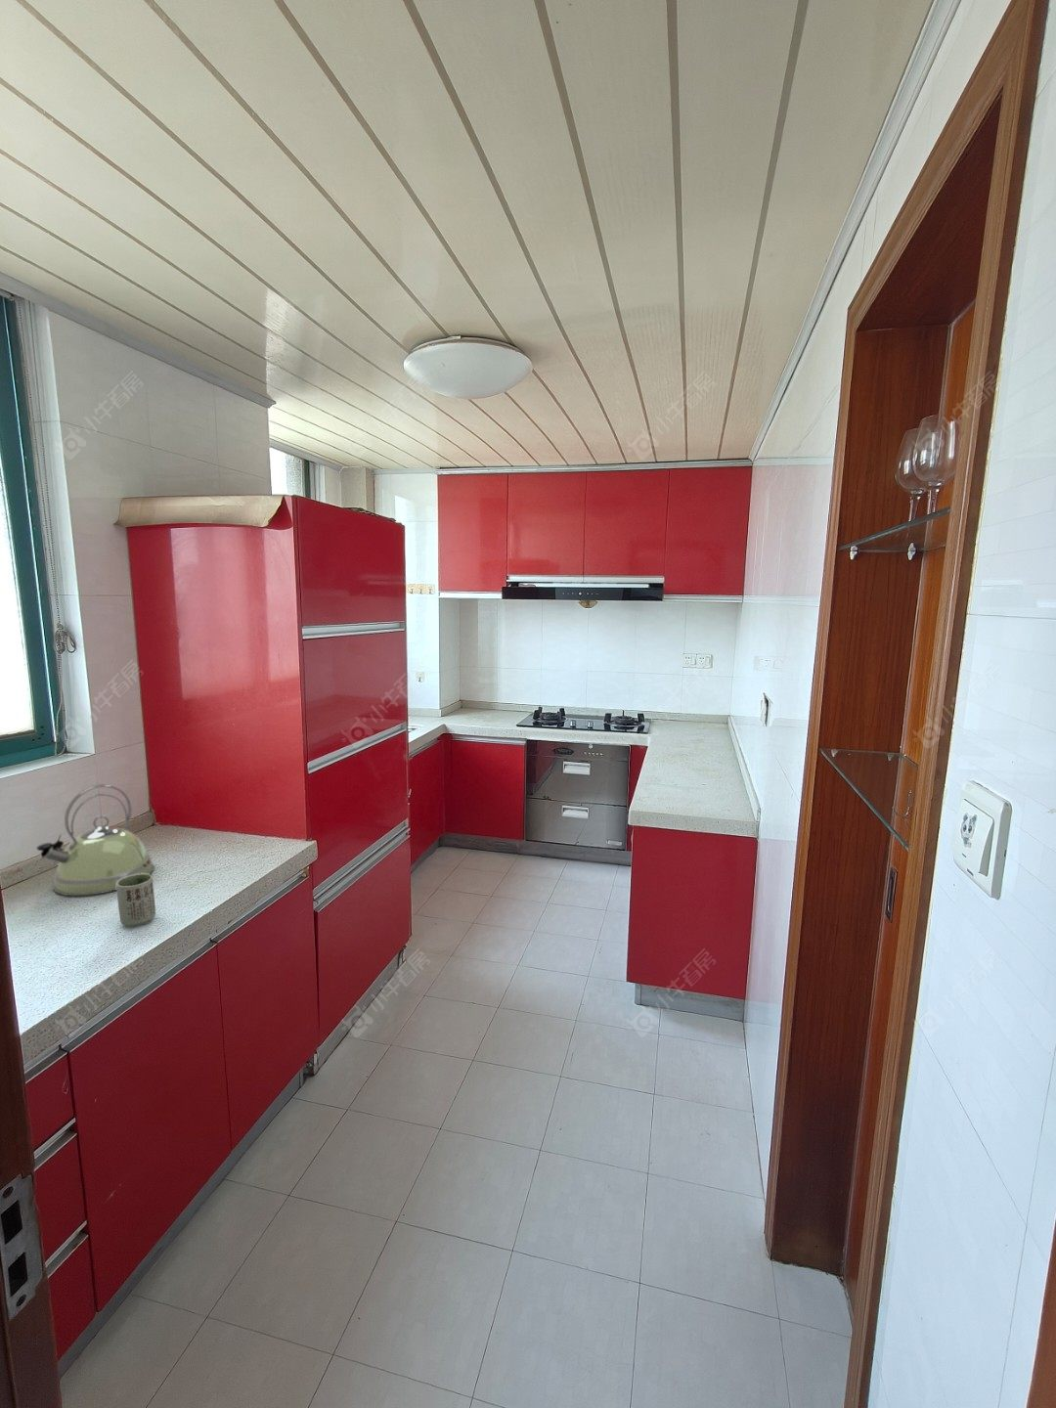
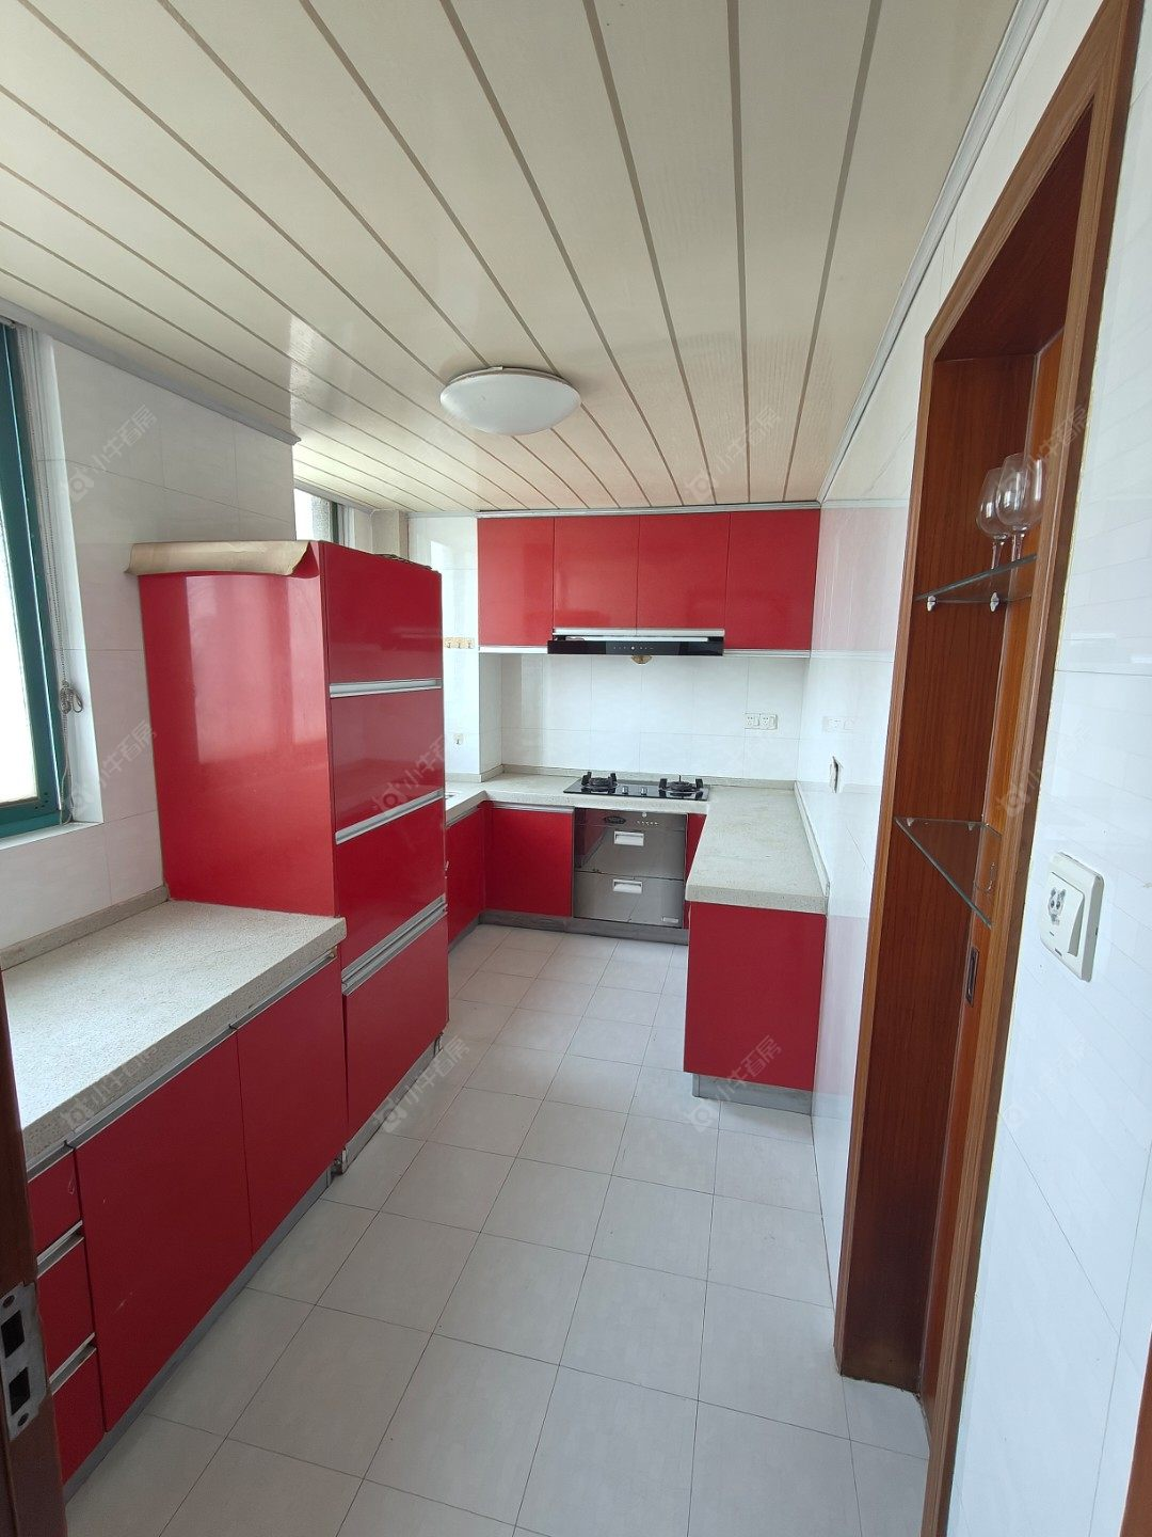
- kettle [37,784,155,897]
- cup [116,874,156,927]
